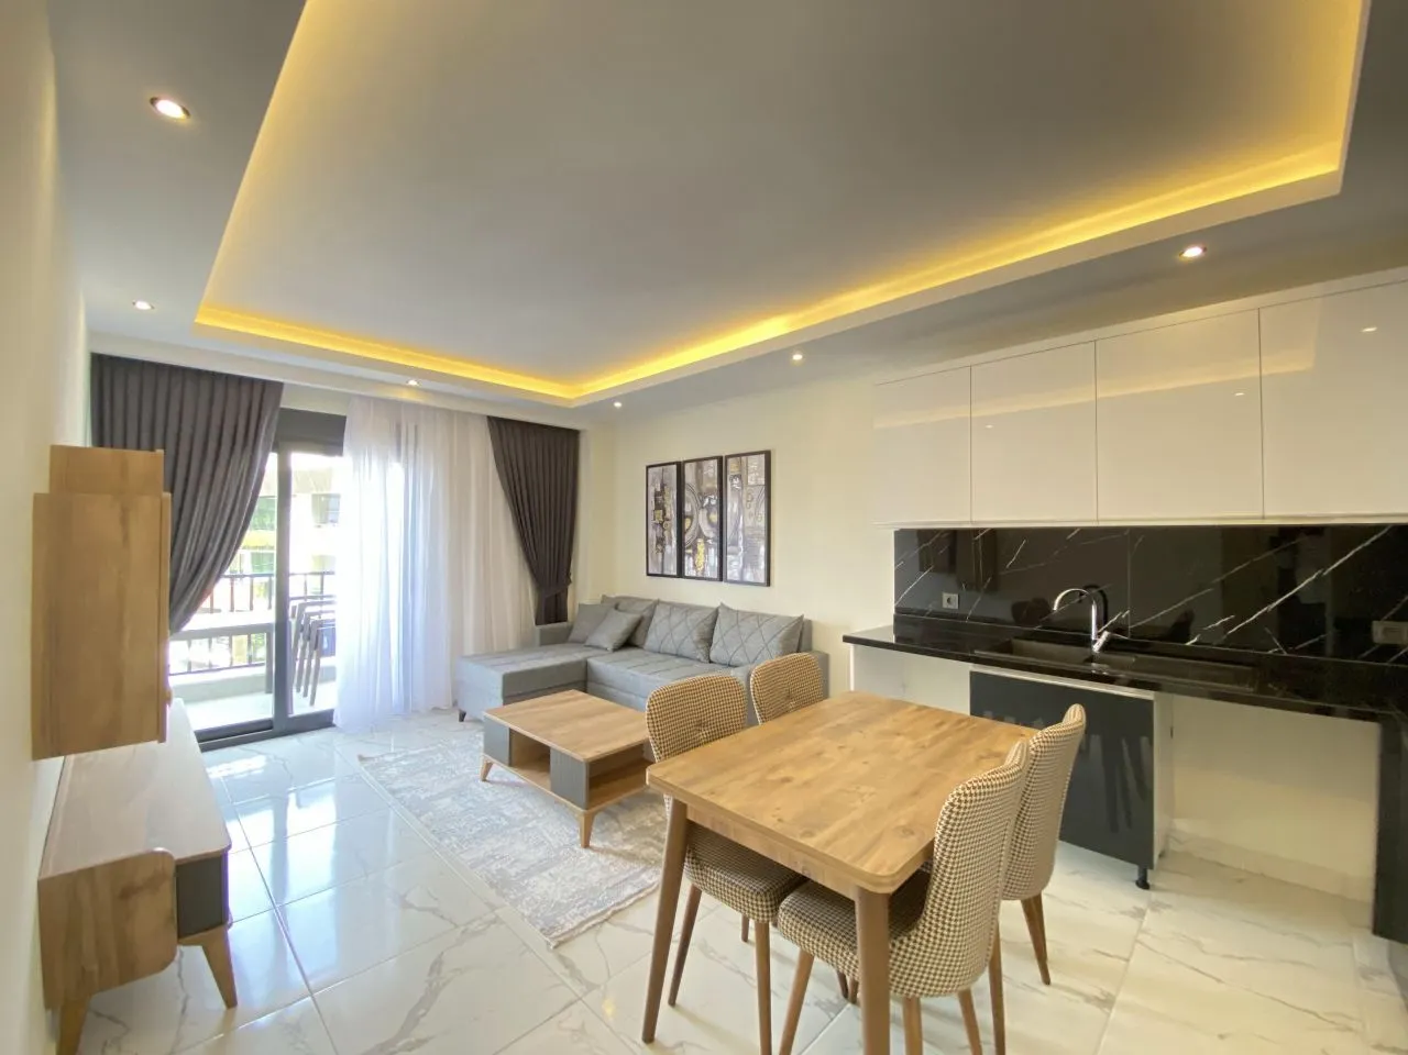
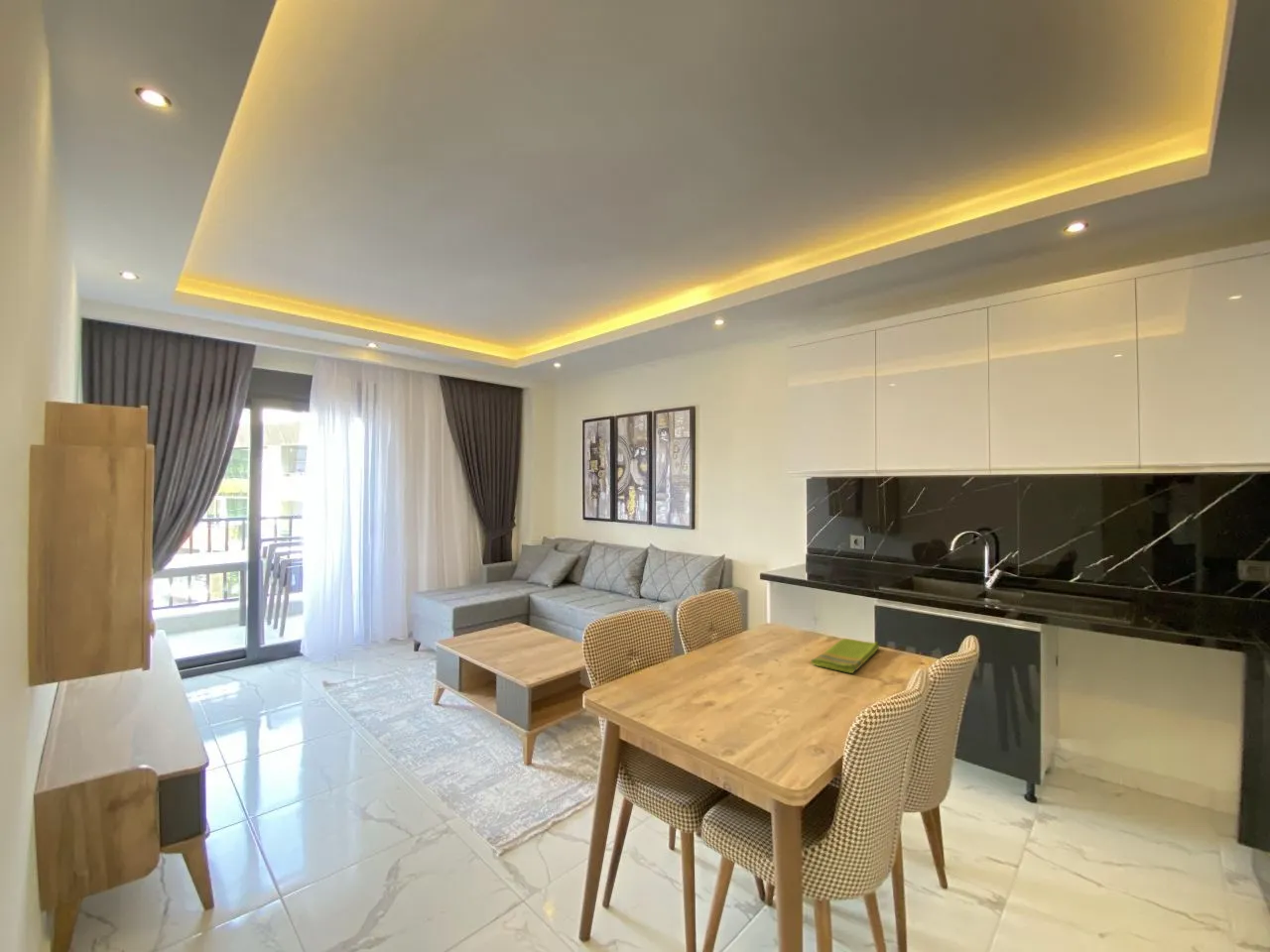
+ dish towel [810,638,880,674]
